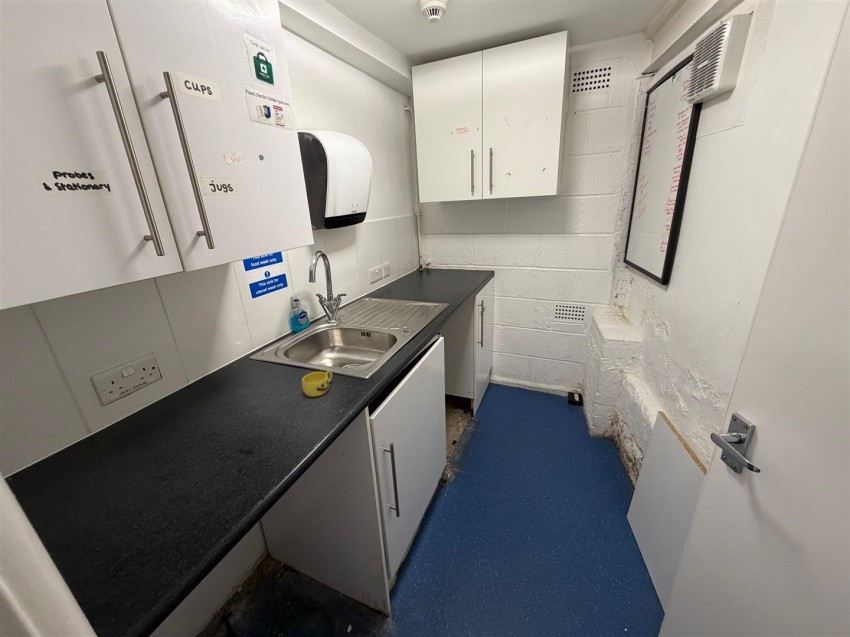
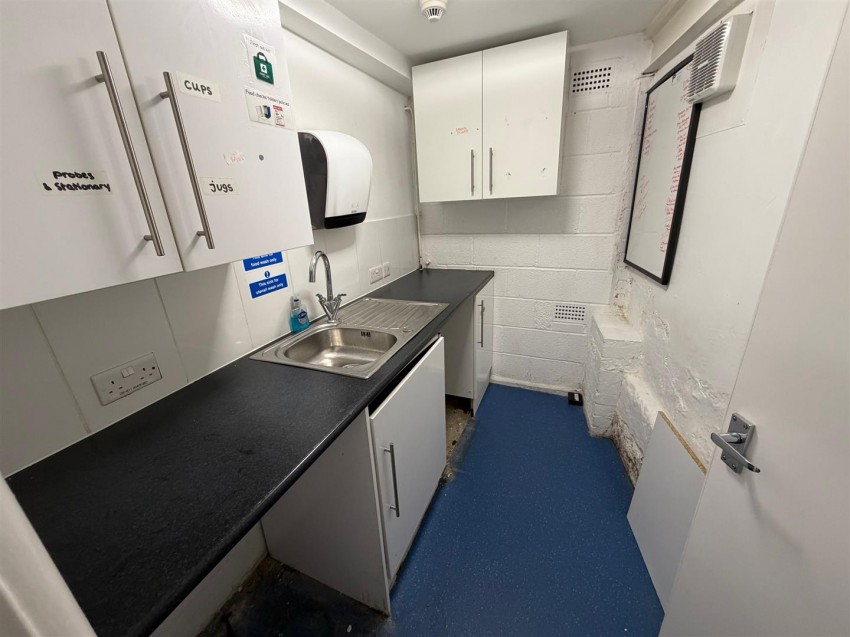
- cup [301,369,333,398]
